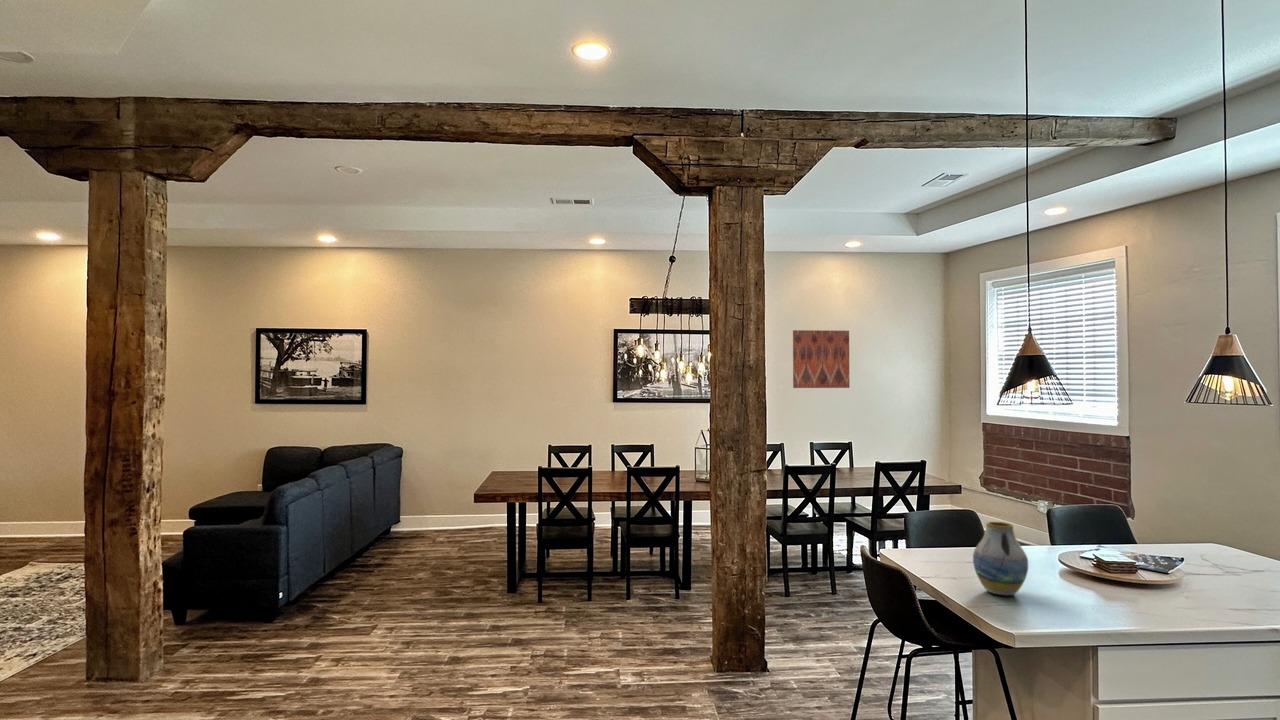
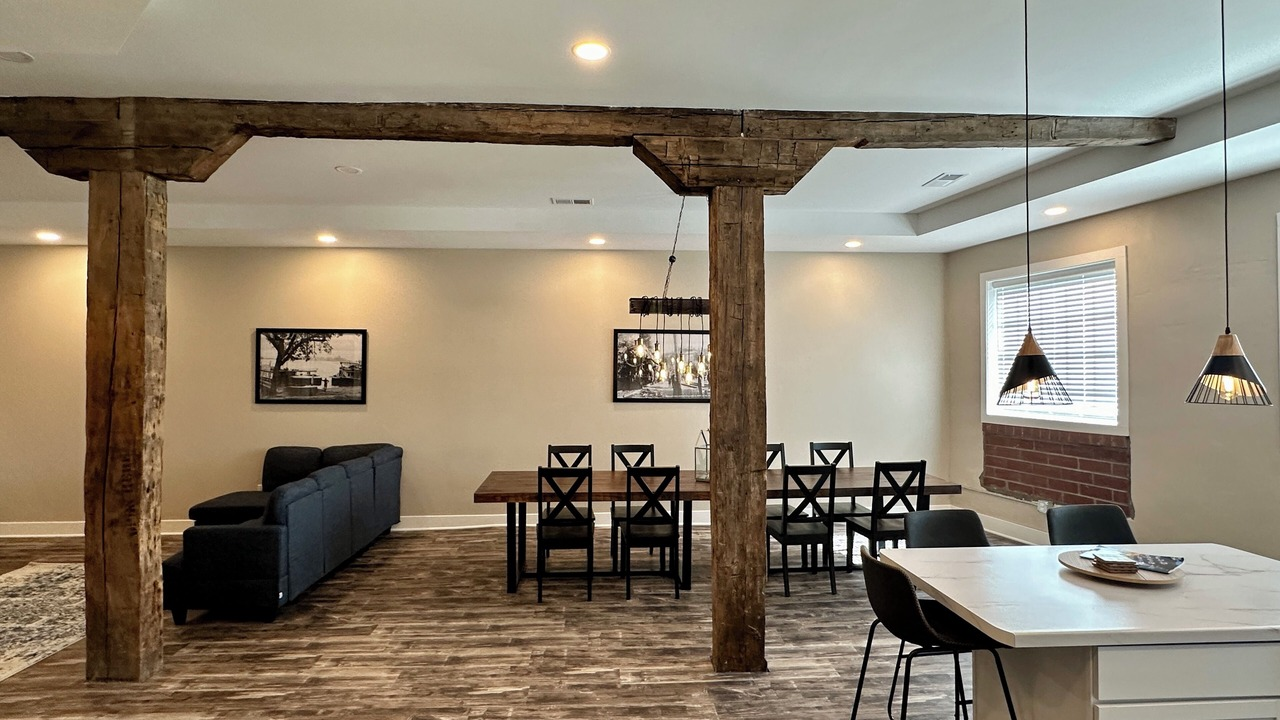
- wall art [792,329,850,389]
- vase [972,521,1029,597]
